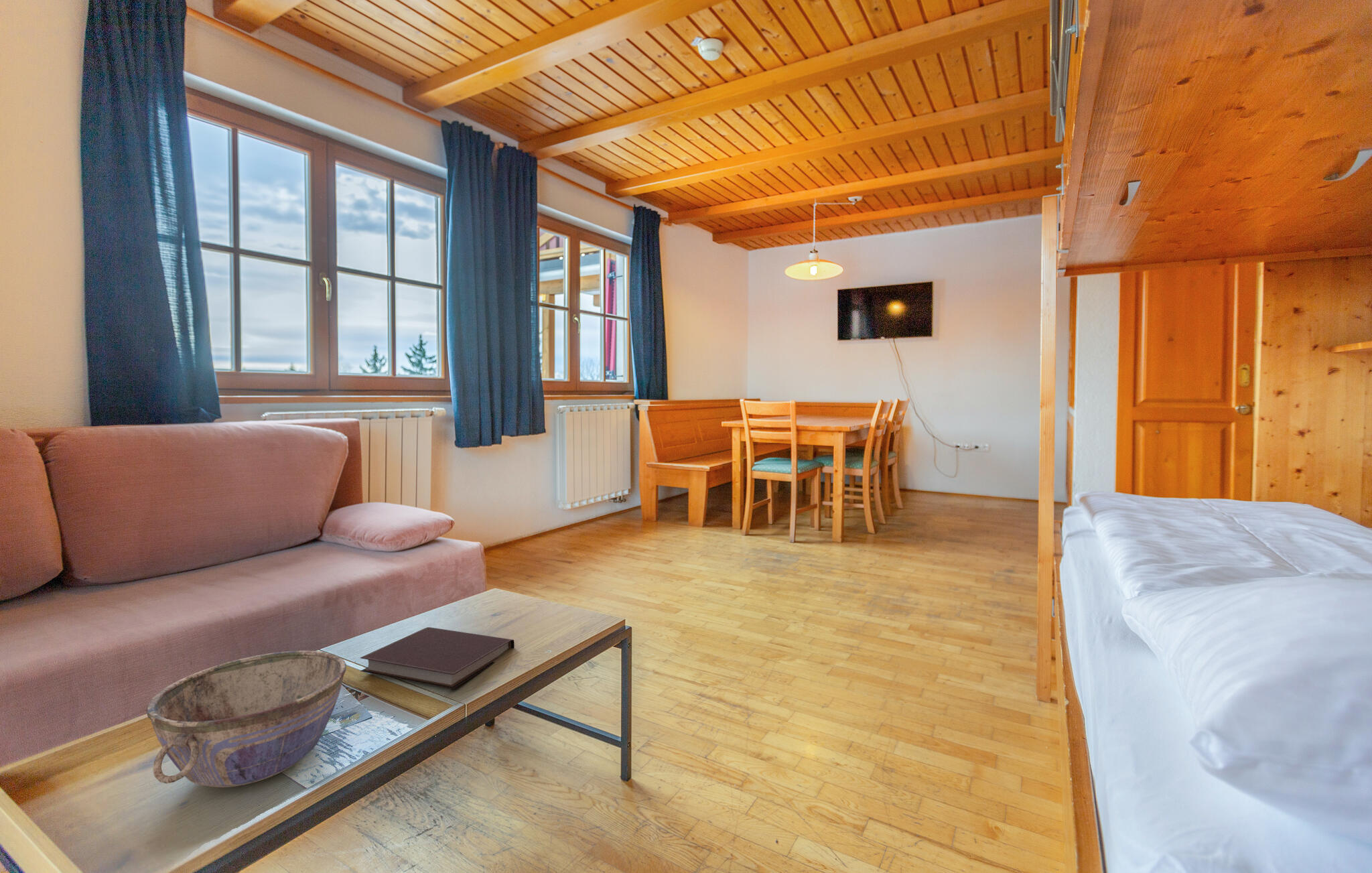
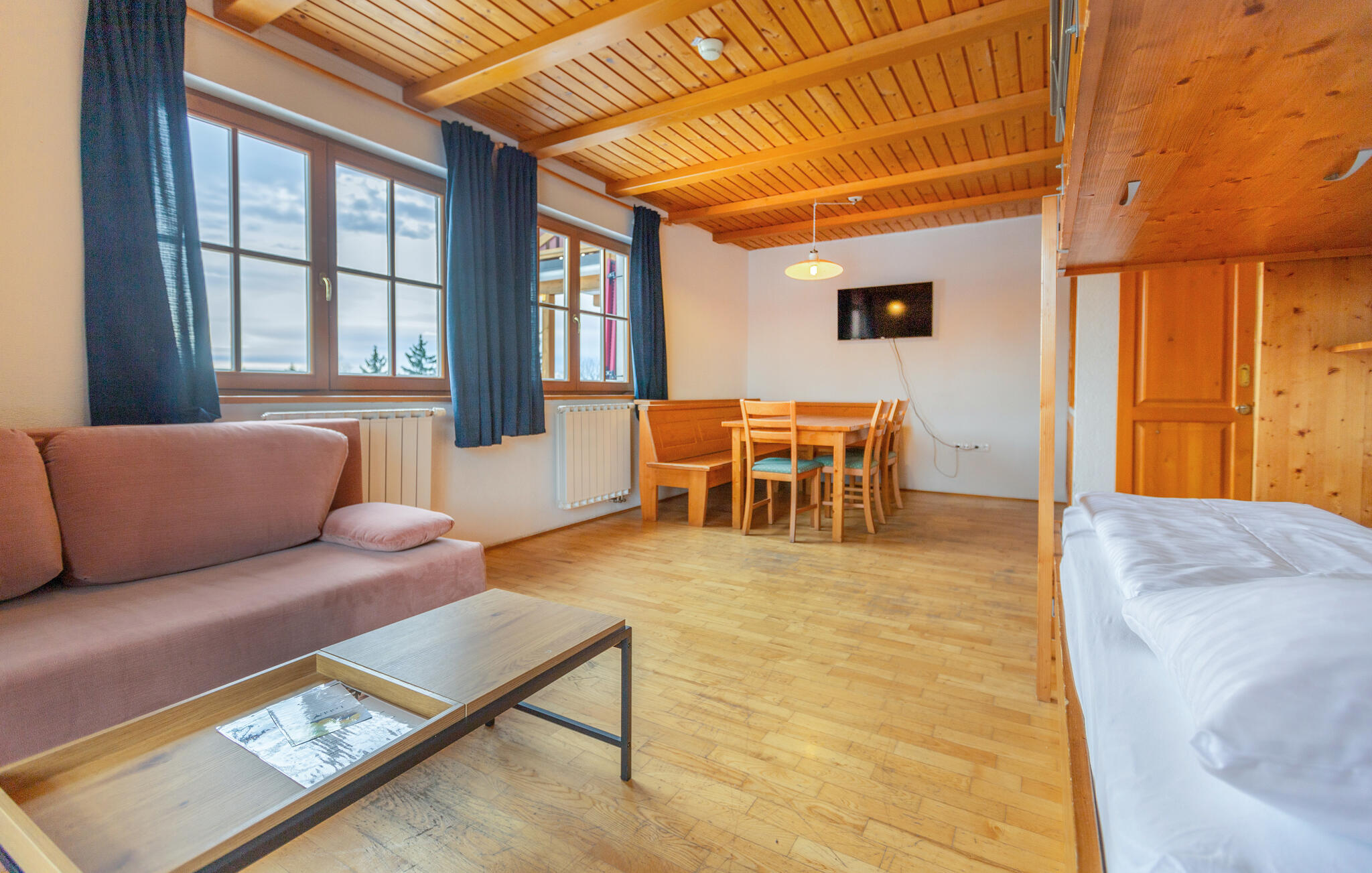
- bowl [145,650,347,788]
- notebook [360,626,515,689]
